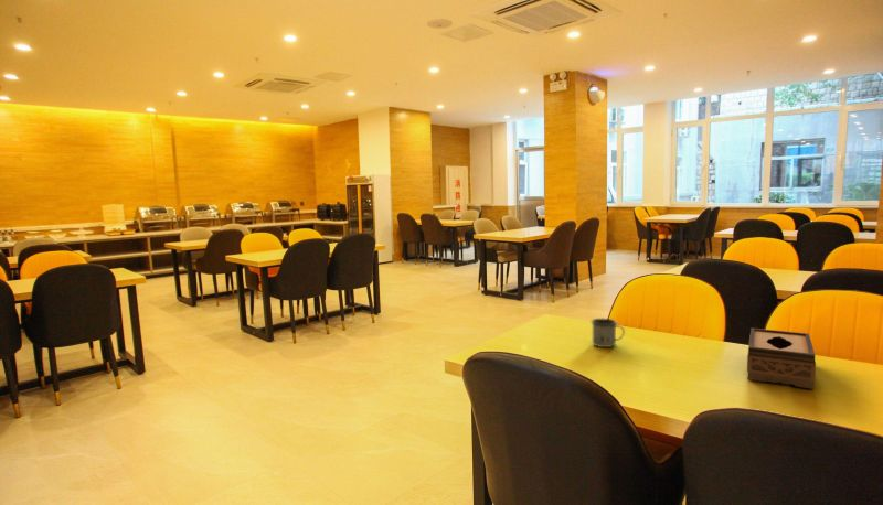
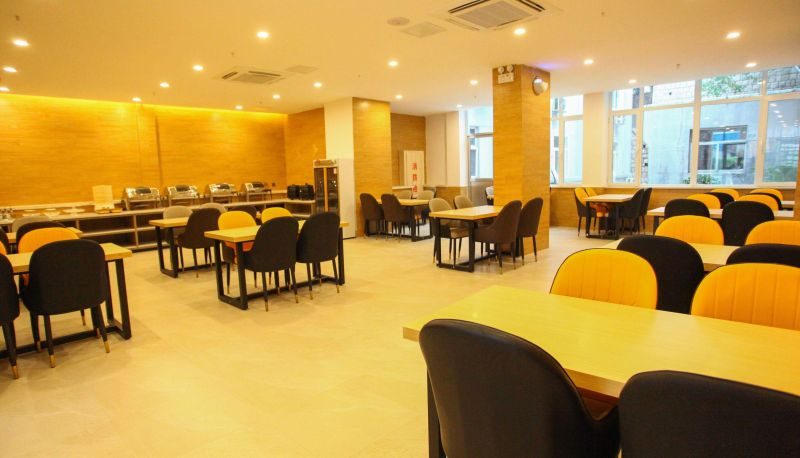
- mug [591,318,626,348]
- tissue box [746,327,817,390]
